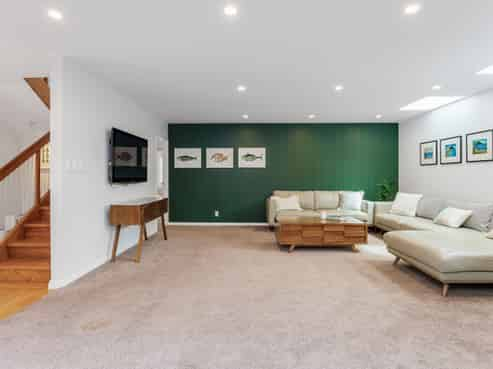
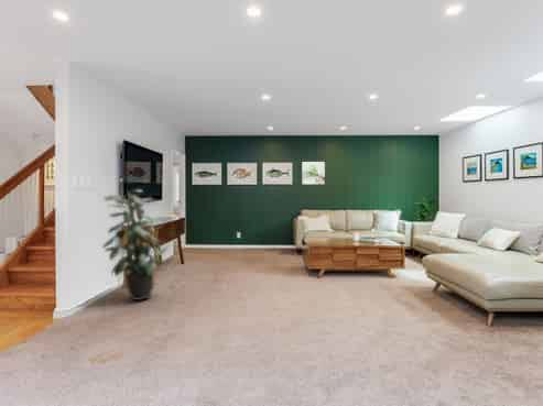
+ indoor plant [101,188,170,301]
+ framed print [301,161,326,186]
